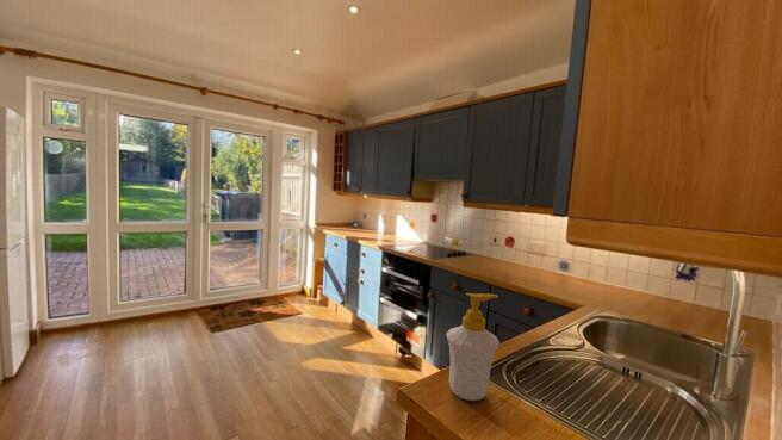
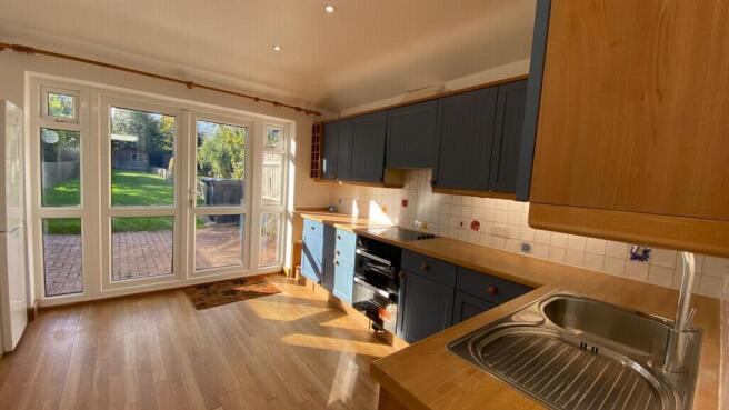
- soap bottle [445,292,501,402]
